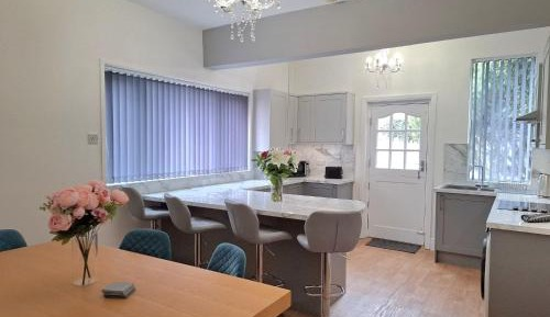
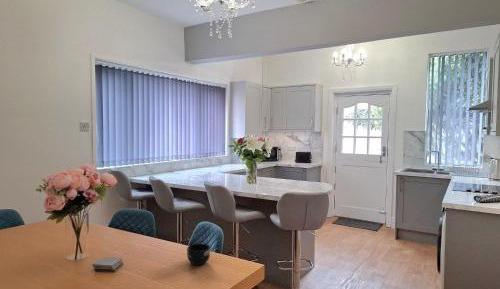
+ mug [186,243,211,266]
